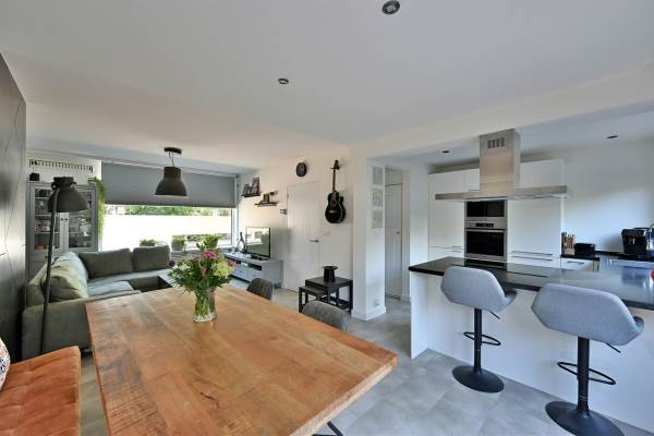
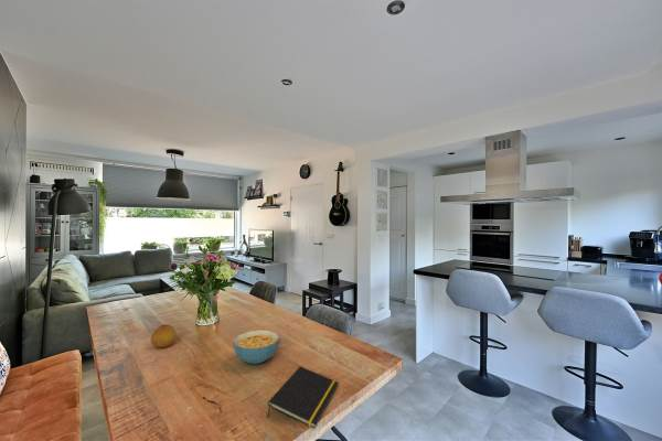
+ fruit [150,323,178,348]
+ cereal bowl [232,329,280,365]
+ notepad [266,365,340,429]
